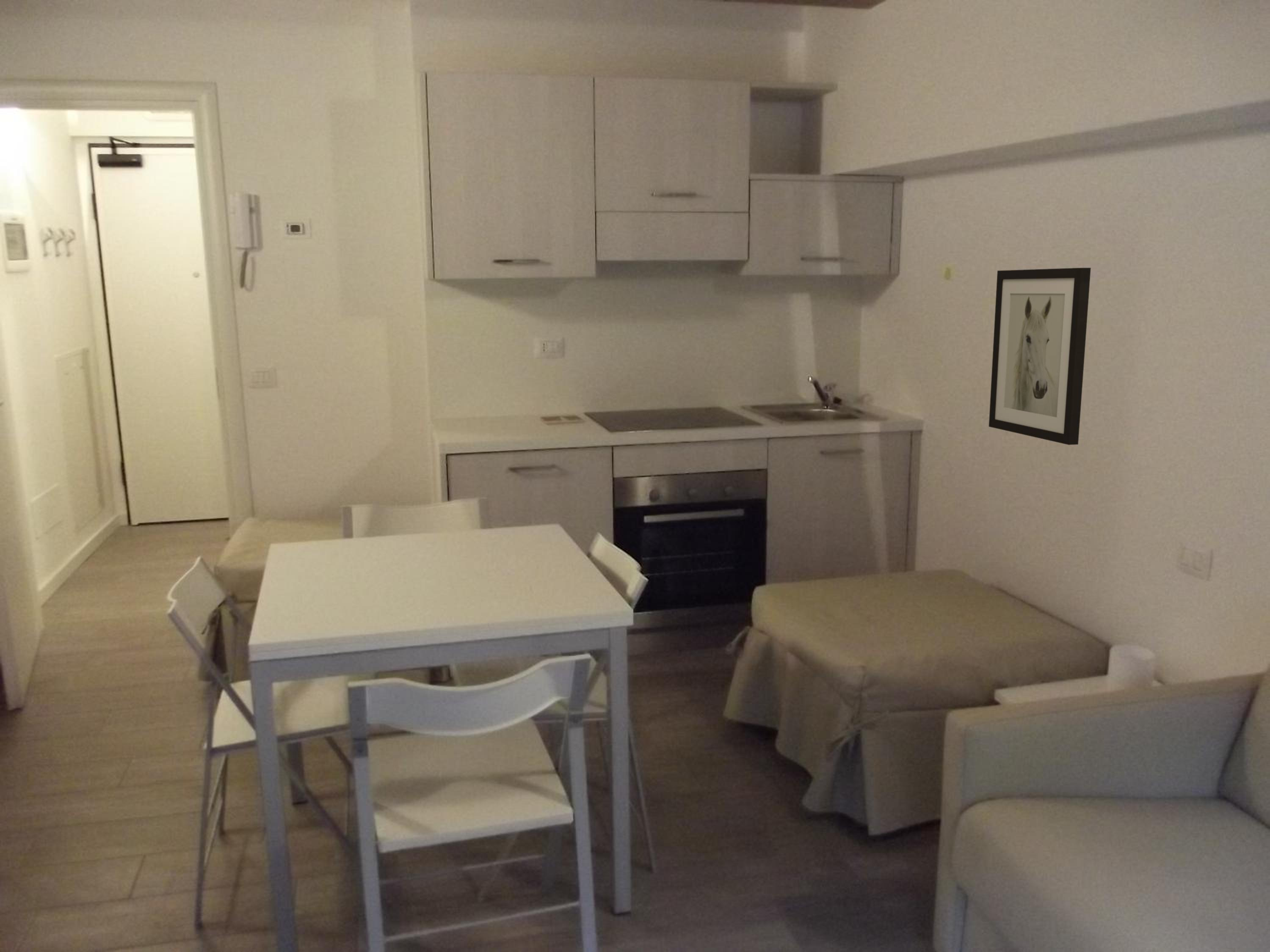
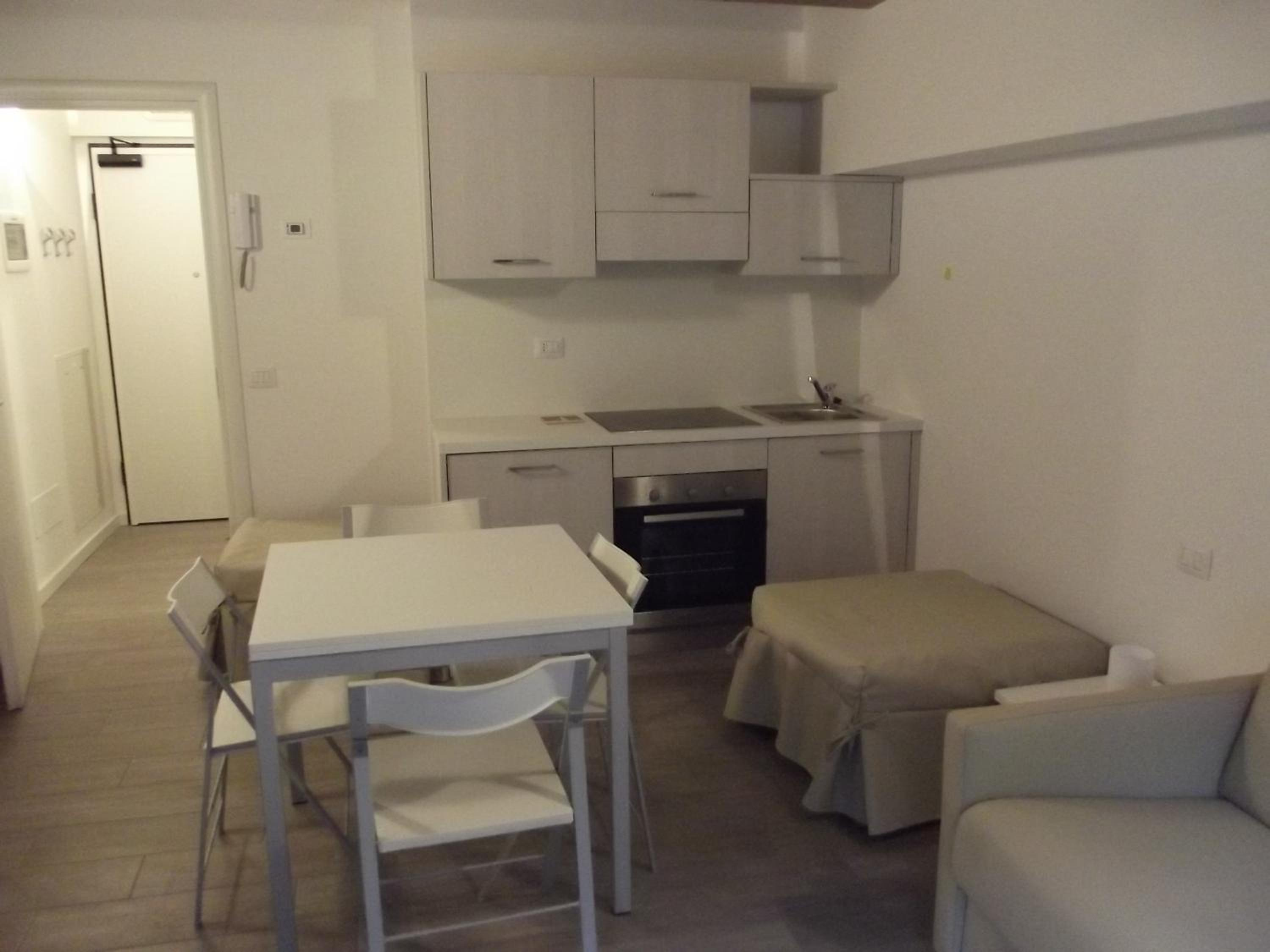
- wall art [988,267,1091,446]
